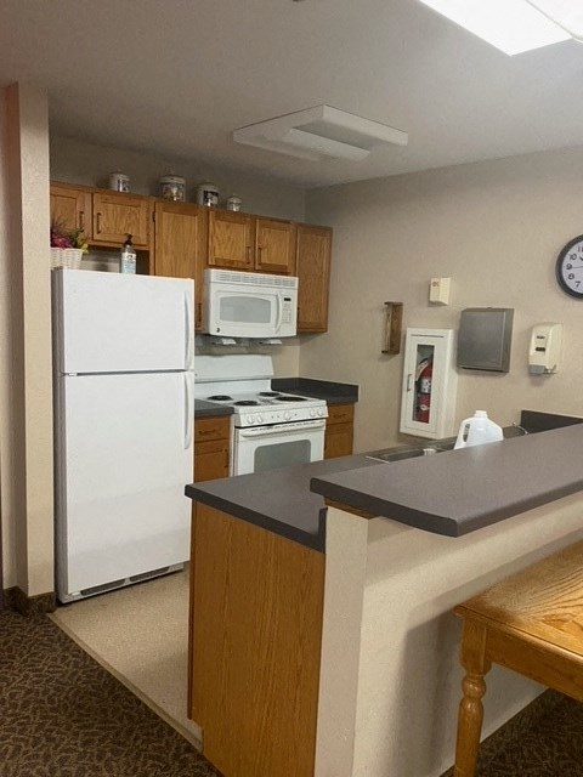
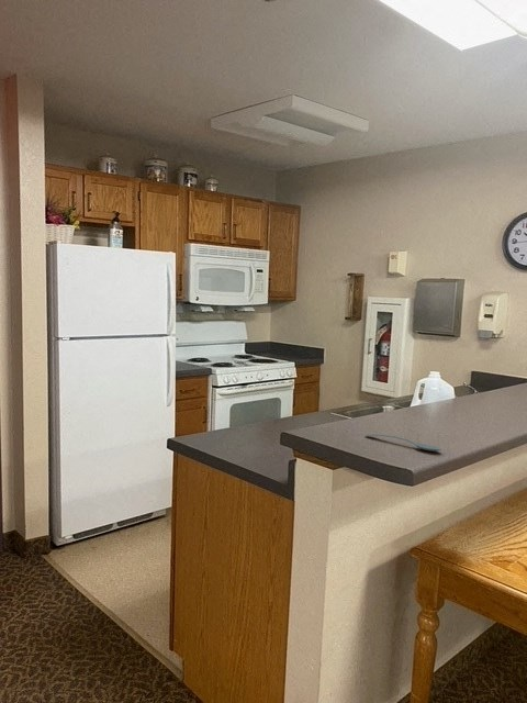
+ spoon [365,433,442,453]
